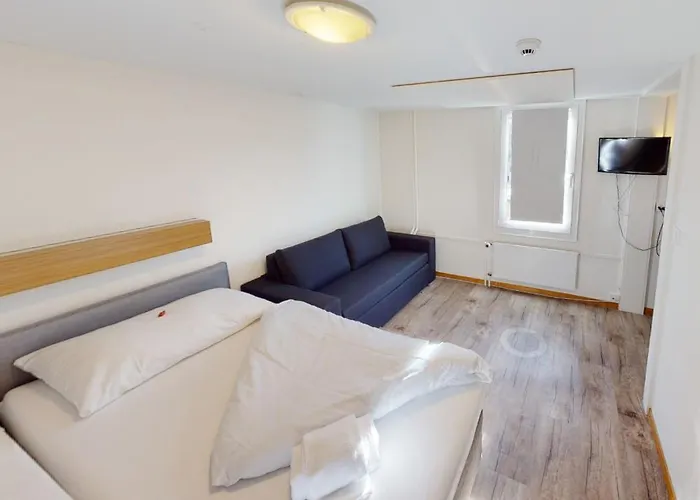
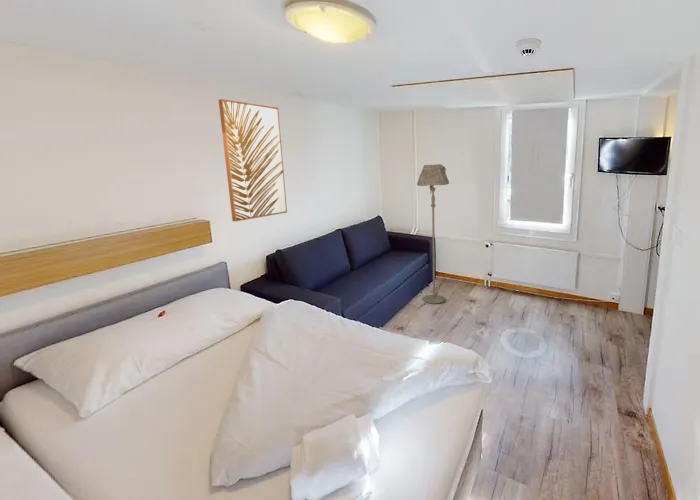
+ wall art [218,98,288,223]
+ floor lamp [416,163,450,305]
